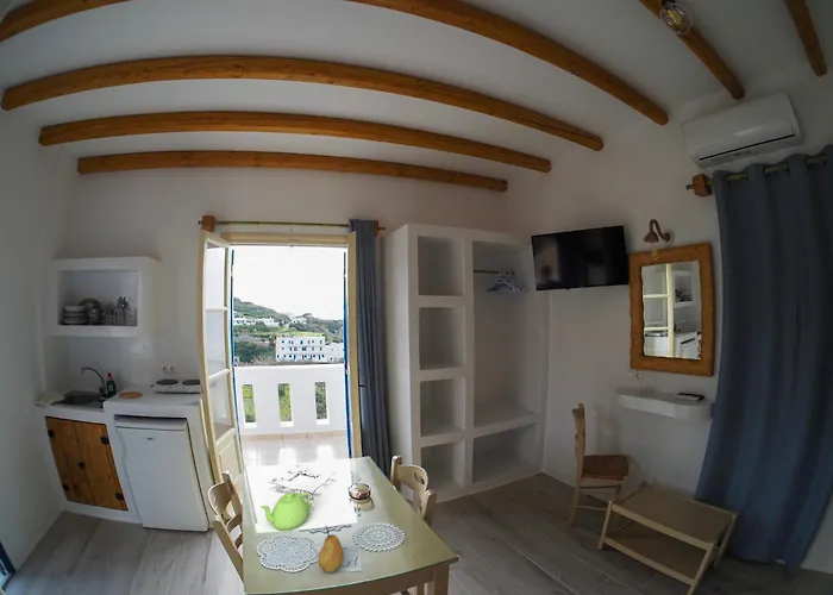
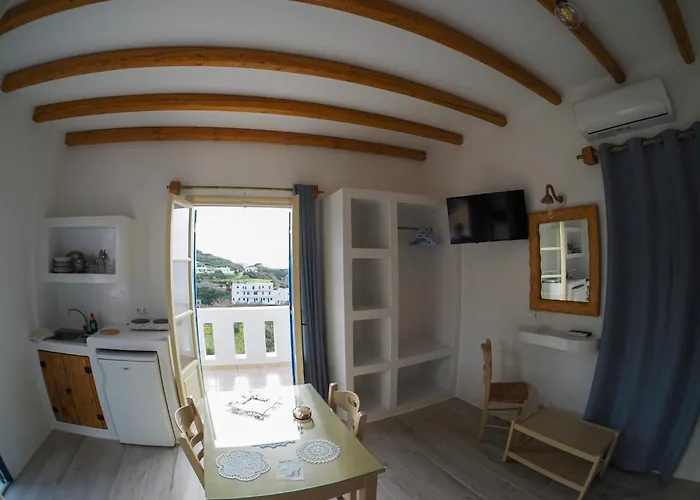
- teapot [259,491,313,532]
- fruit [317,525,345,574]
